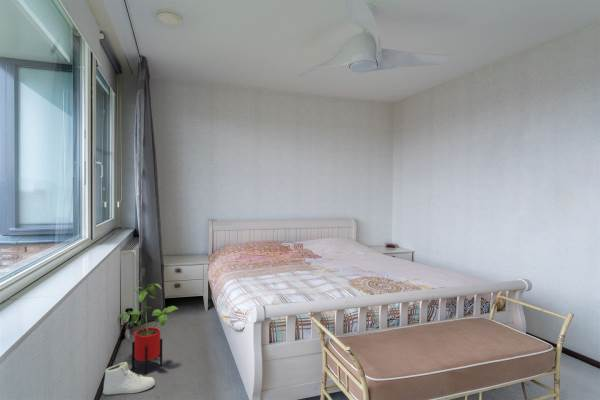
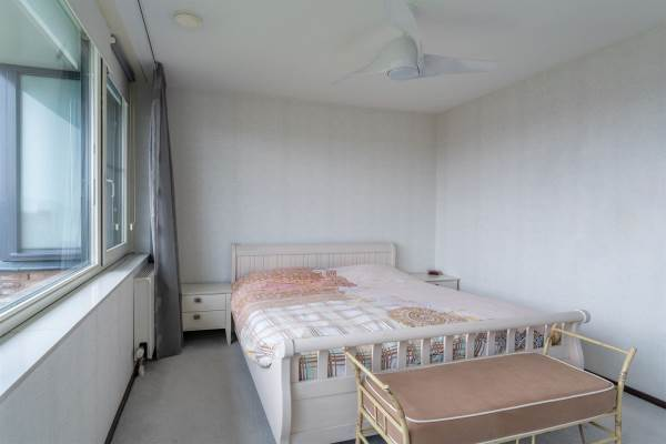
- house plant [116,283,179,375]
- sneaker [102,361,156,396]
